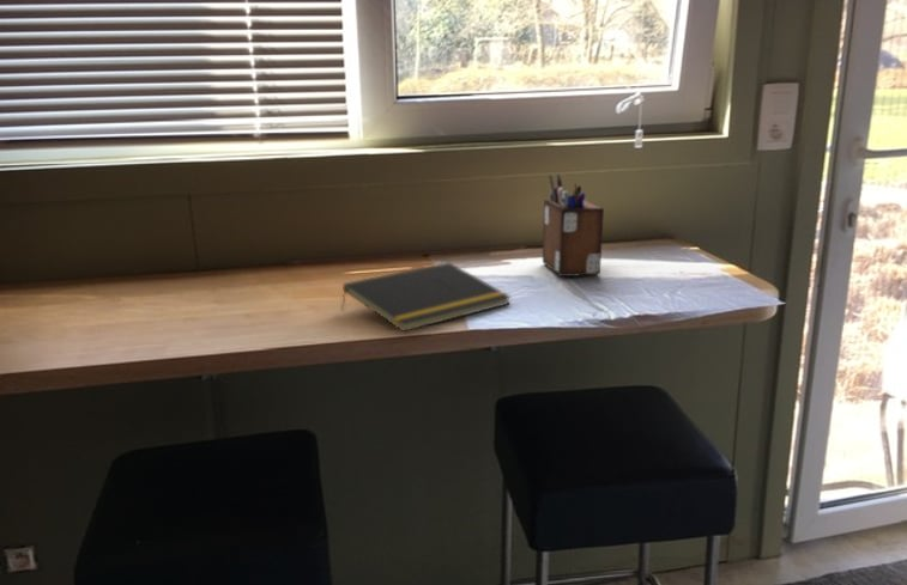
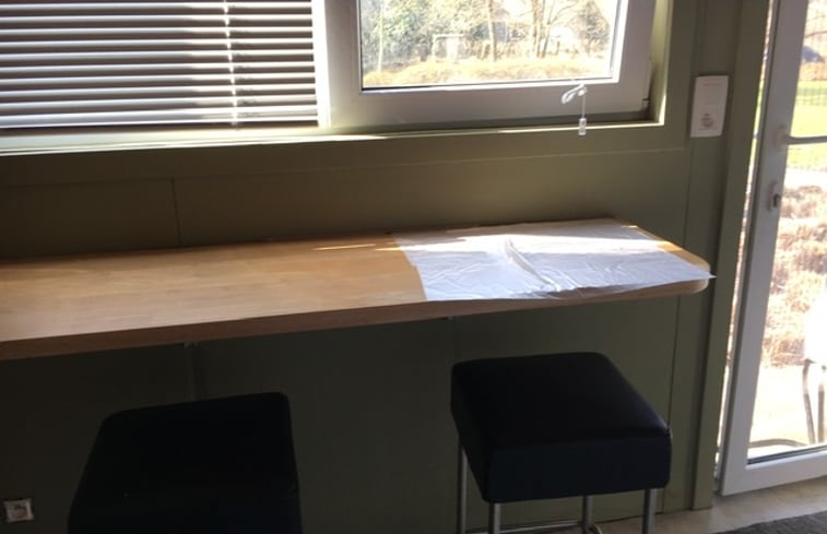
- notepad [340,261,513,333]
- desk organizer [542,173,605,278]
